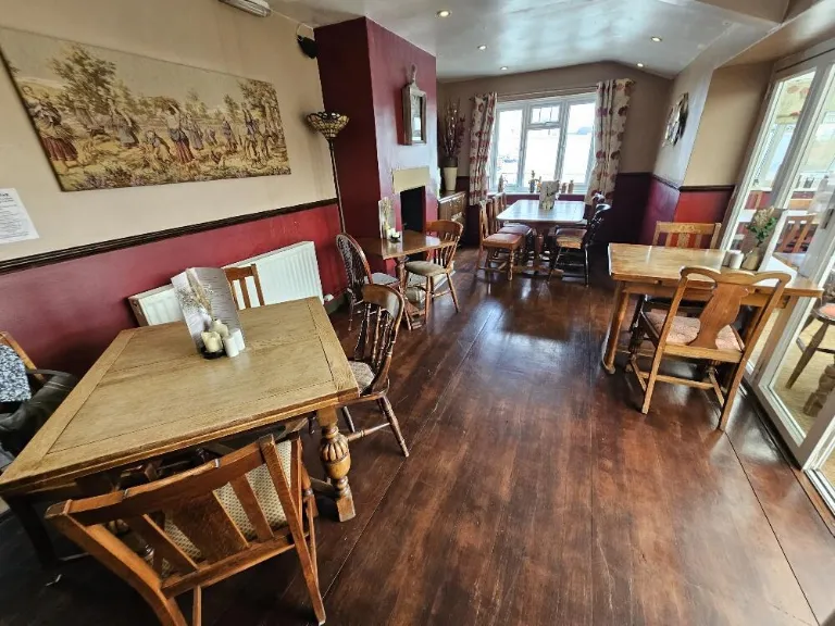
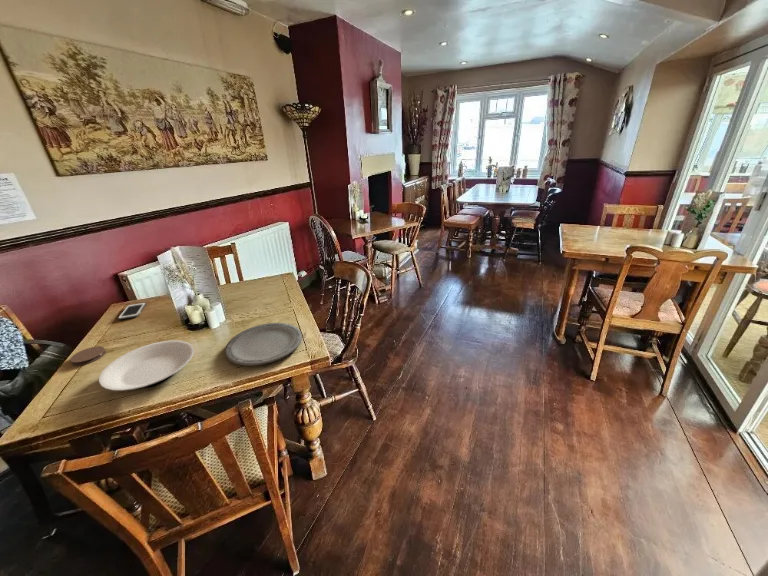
+ coaster [69,345,107,366]
+ cell phone [117,302,147,321]
+ plate [98,339,195,392]
+ plate [224,322,303,367]
